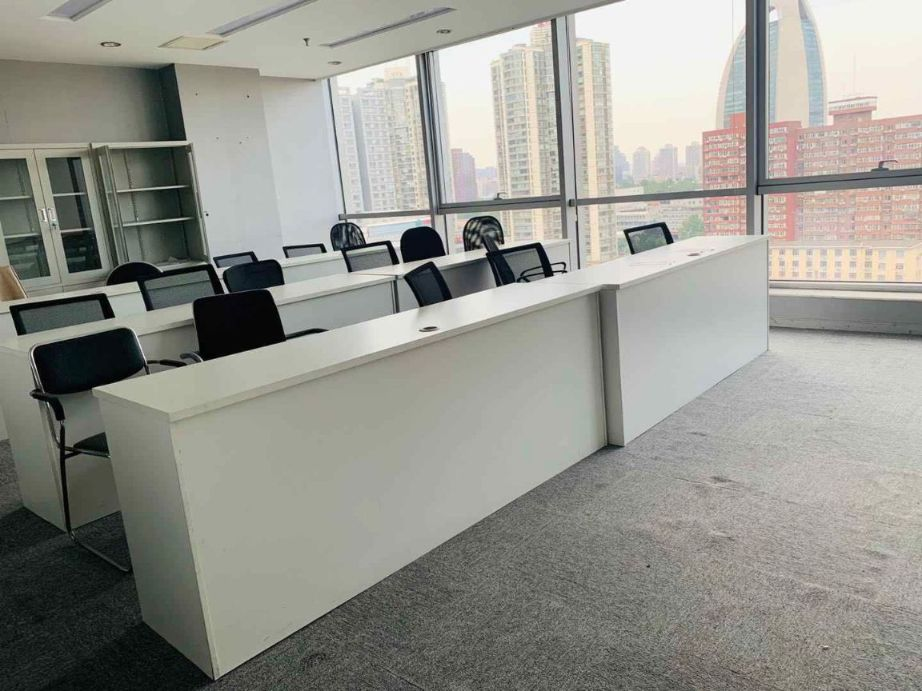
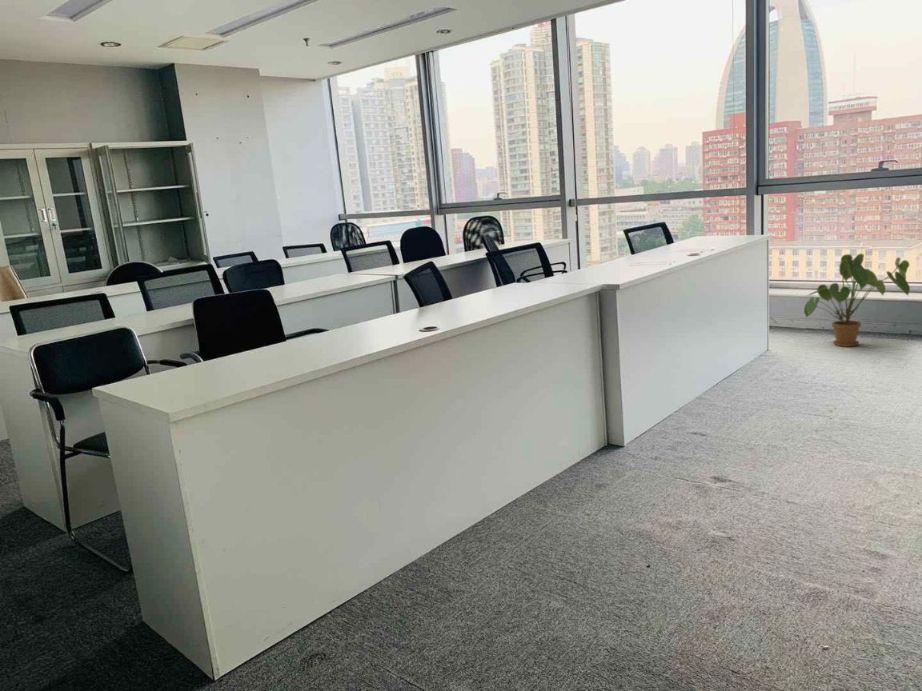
+ house plant [803,253,911,348]
